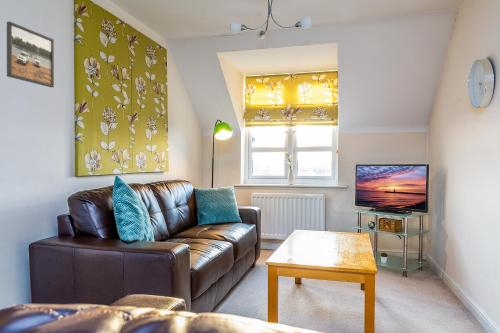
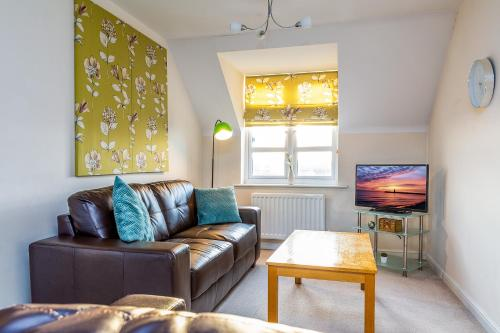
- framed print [6,20,55,88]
